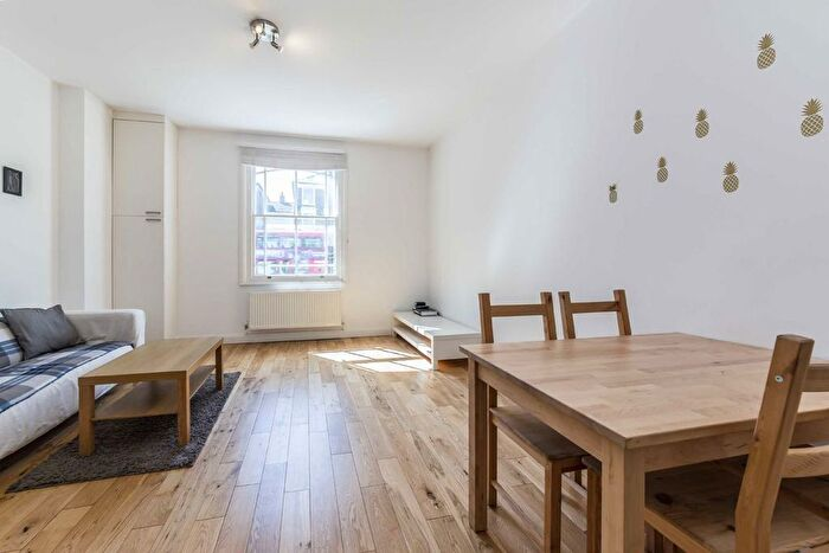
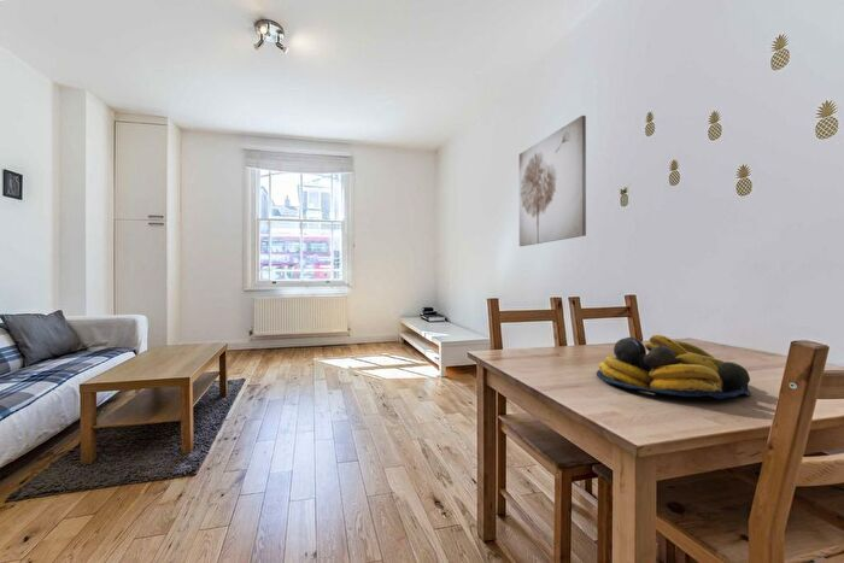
+ wall art [518,115,587,247]
+ fruit bowl [596,334,754,400]
